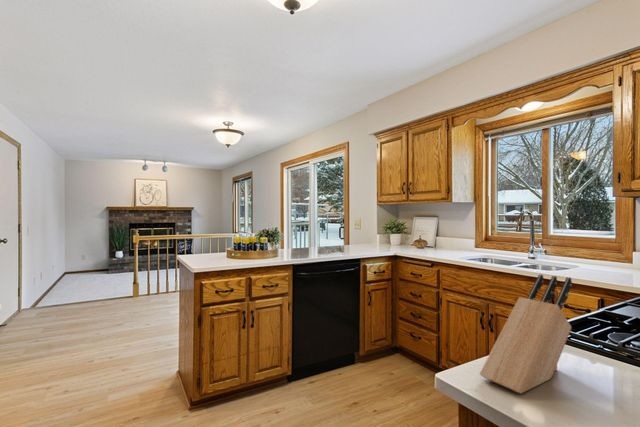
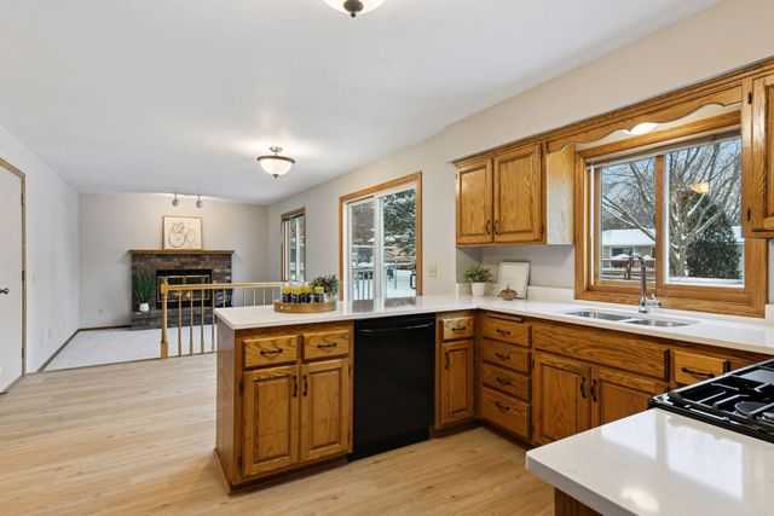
- knife block [478,273,573,395]
